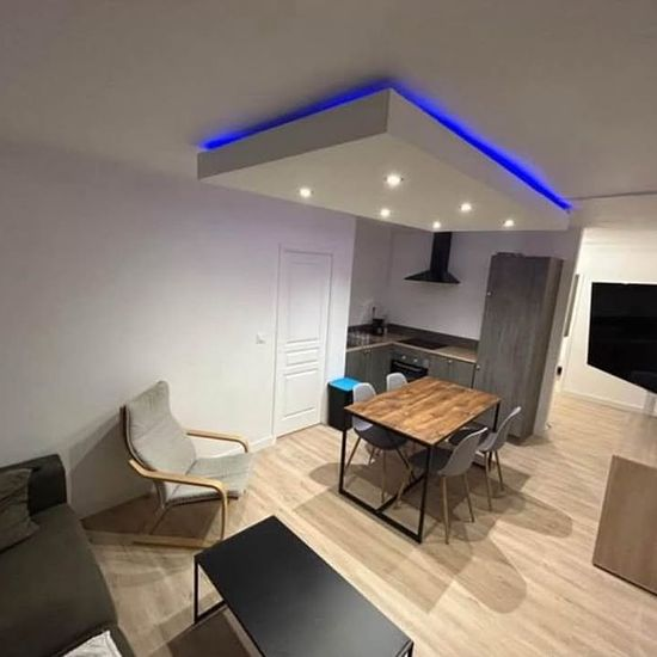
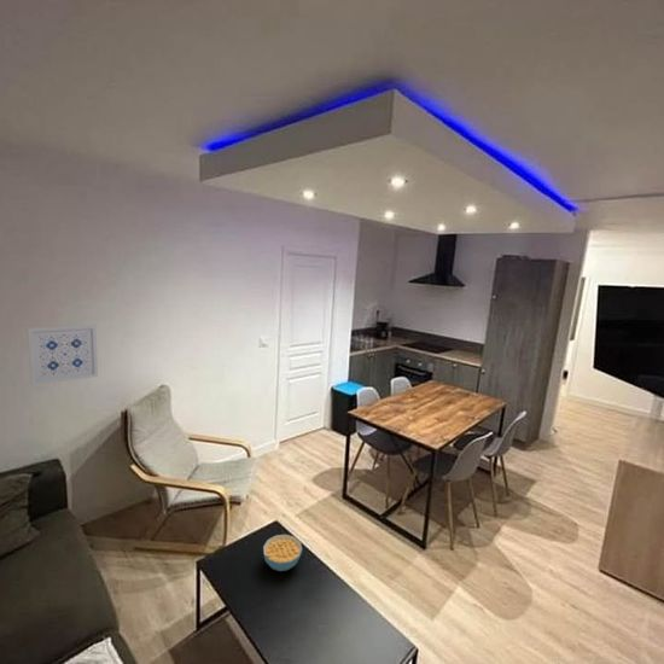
+ wall art [27,324,99,386]
+ cereal bowl [262,534,303,572]
